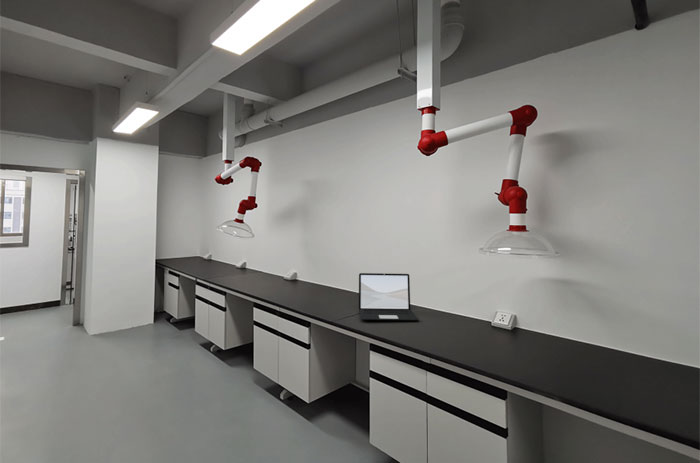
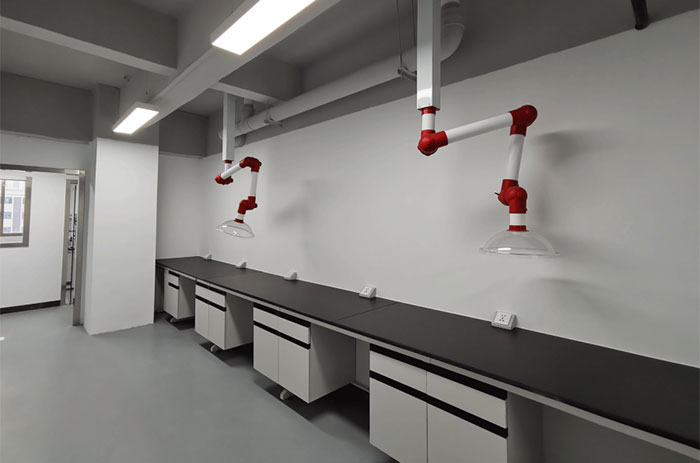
- laptop [358,272,419,321]
